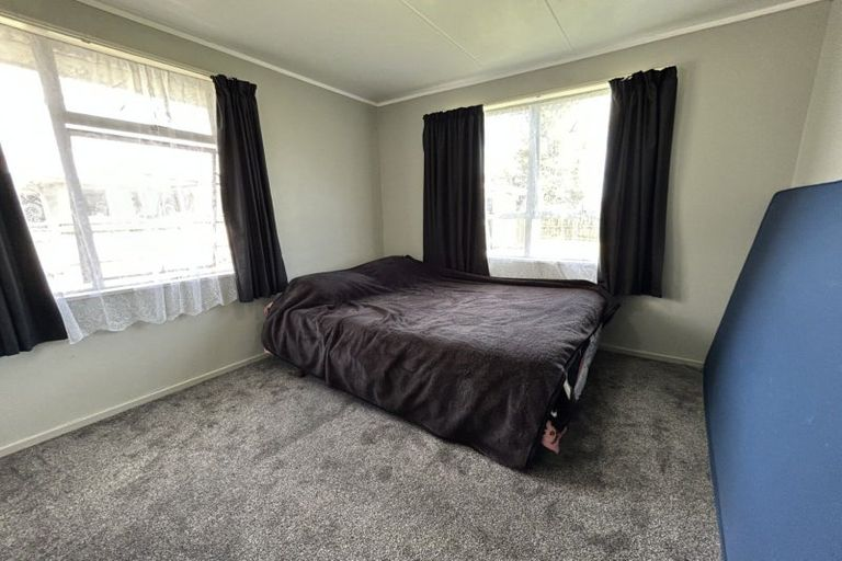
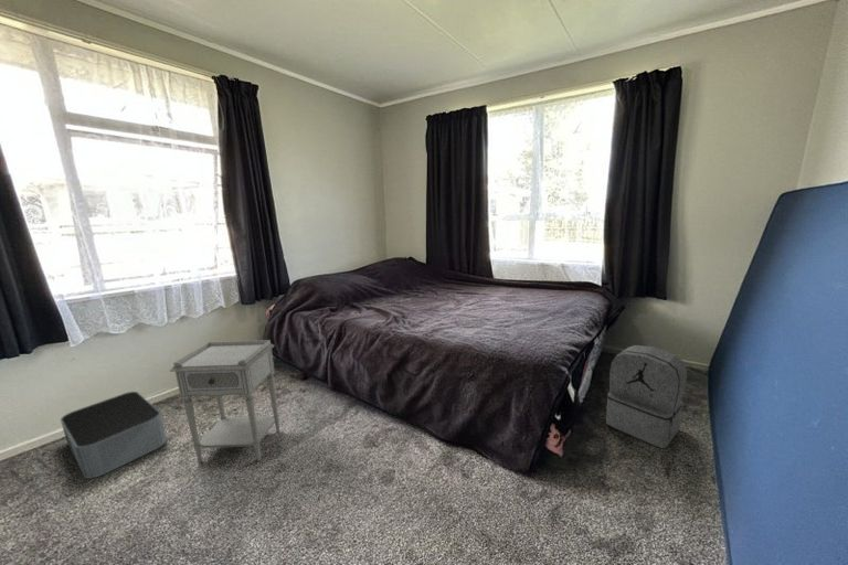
+ backpack [605,344,688,449]
+ nightstand [169,339,282,463]
+ storage bin [60,391,168,480]
